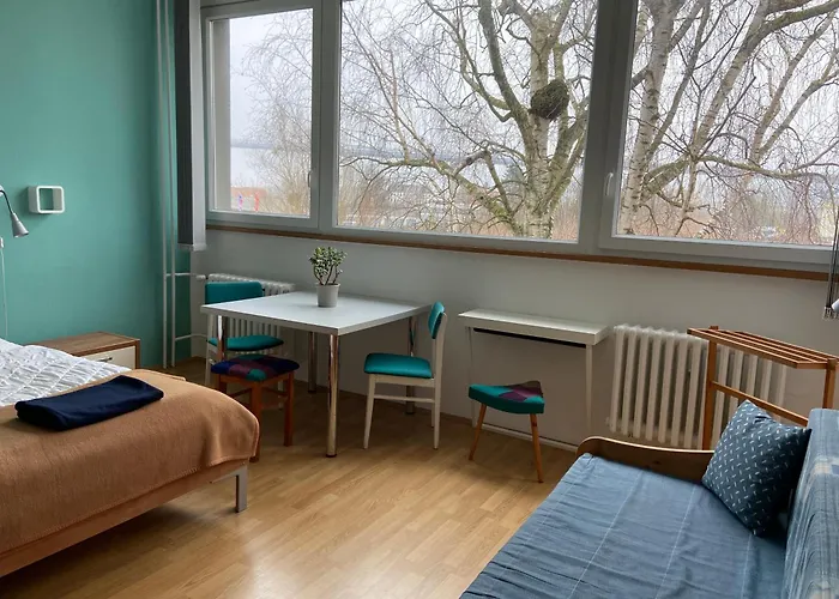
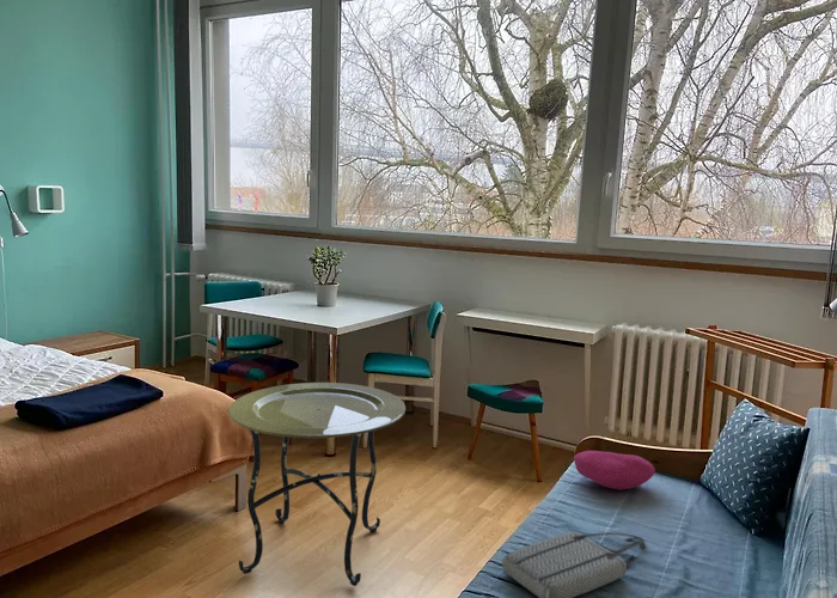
+ tote bag [501,531,646,598]
+ cushion [573,450,656,490]
+ side table [227,382,407,587]
